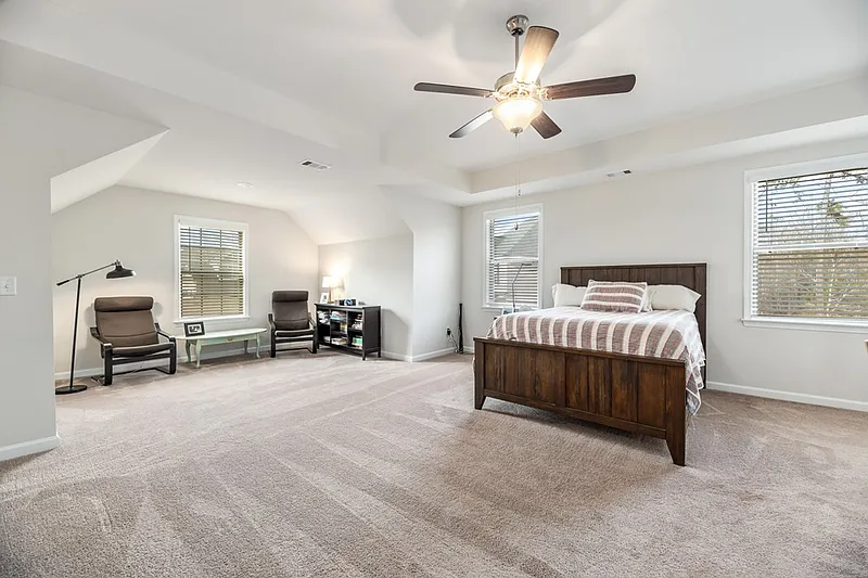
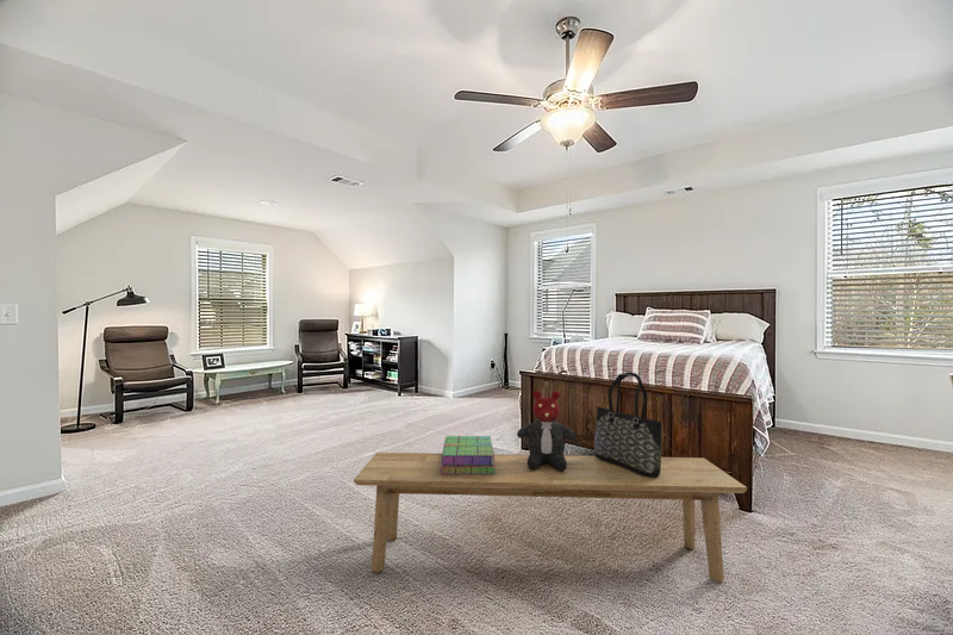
+ bench [353,452,748,584]
+ teddy bear [516,390,577,472]
+ tote bag [593,372,662,477]
+ stack of books [441,435,496,475]
